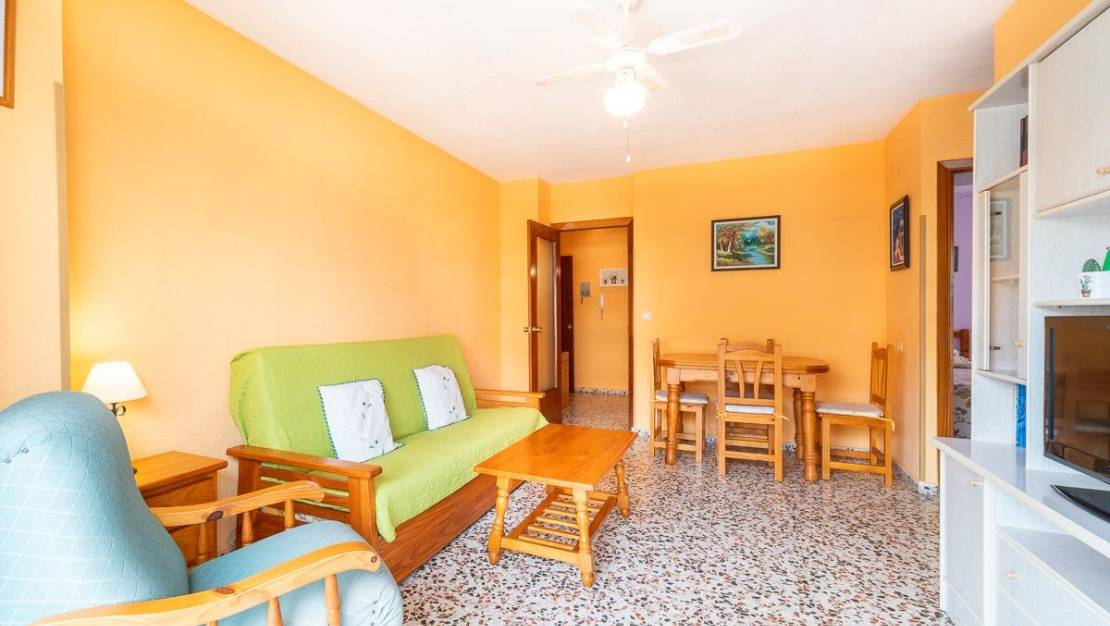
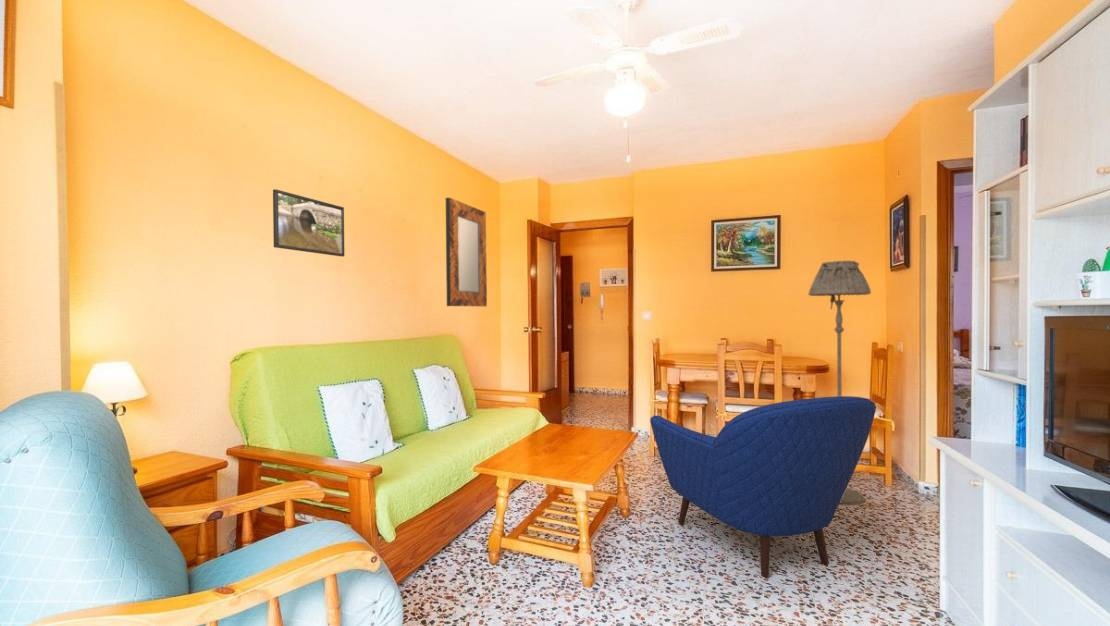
+ armchair [649,395,877,578]
+ home mirror [445,197,488,307]
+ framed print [272,188,345,258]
+ floor lamp [807,260,872,506]
